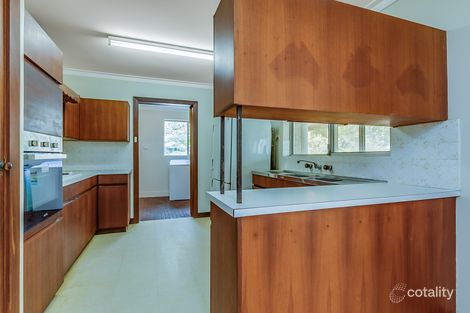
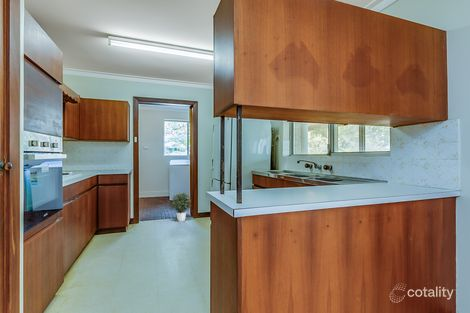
+ potted plant [171,192,192,223]
